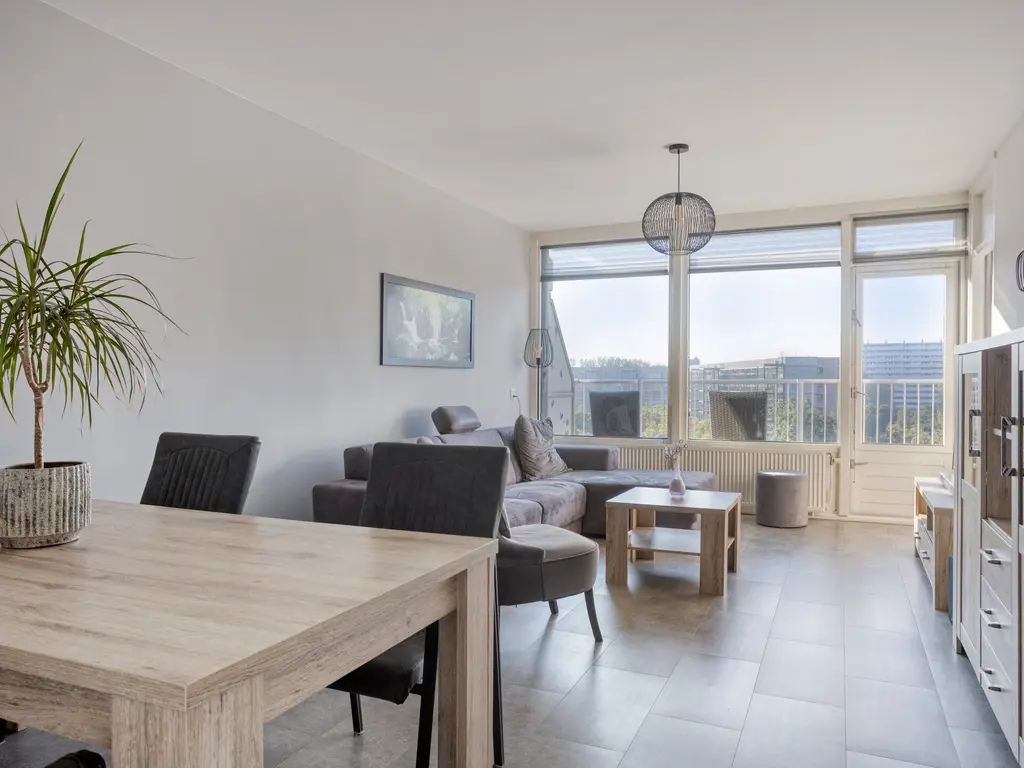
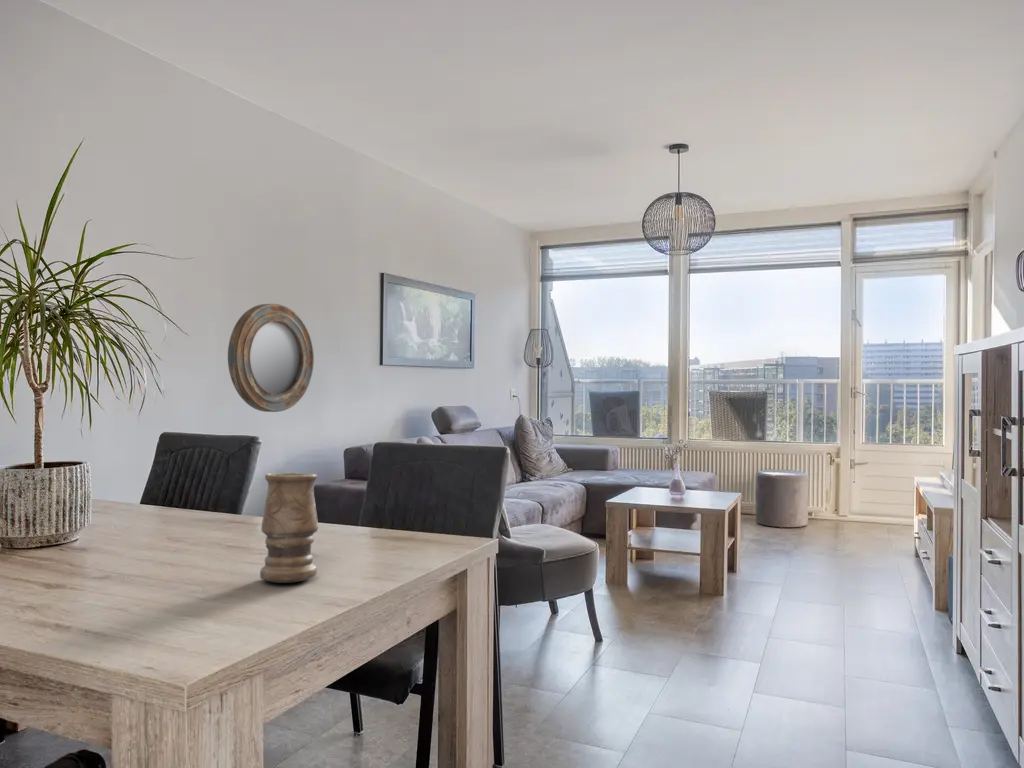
+ home mirror [227,303,315,413]
+ vase [259,471,319,584]
